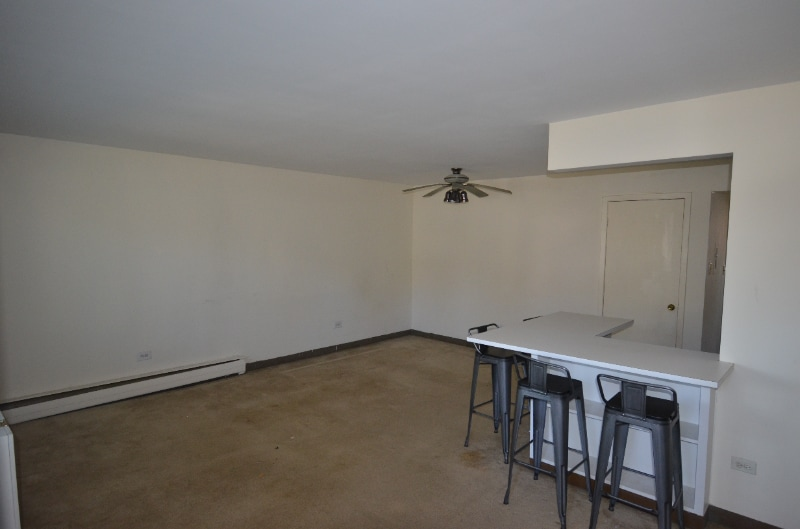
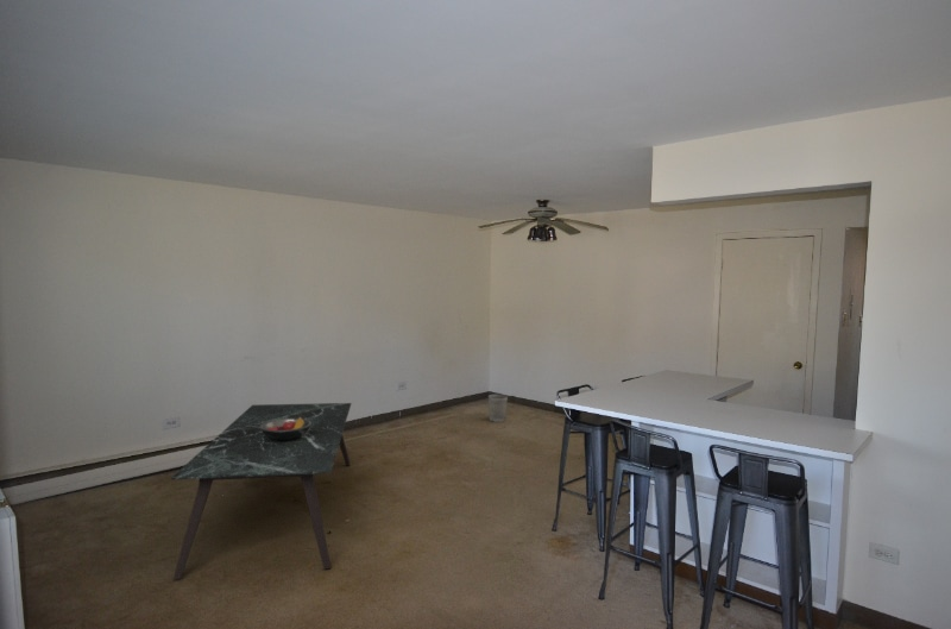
+ dining table [170,402,352,580]
+ wastebasket [487,394,509,423]
+ fruit bowl [260,416,311,441]
